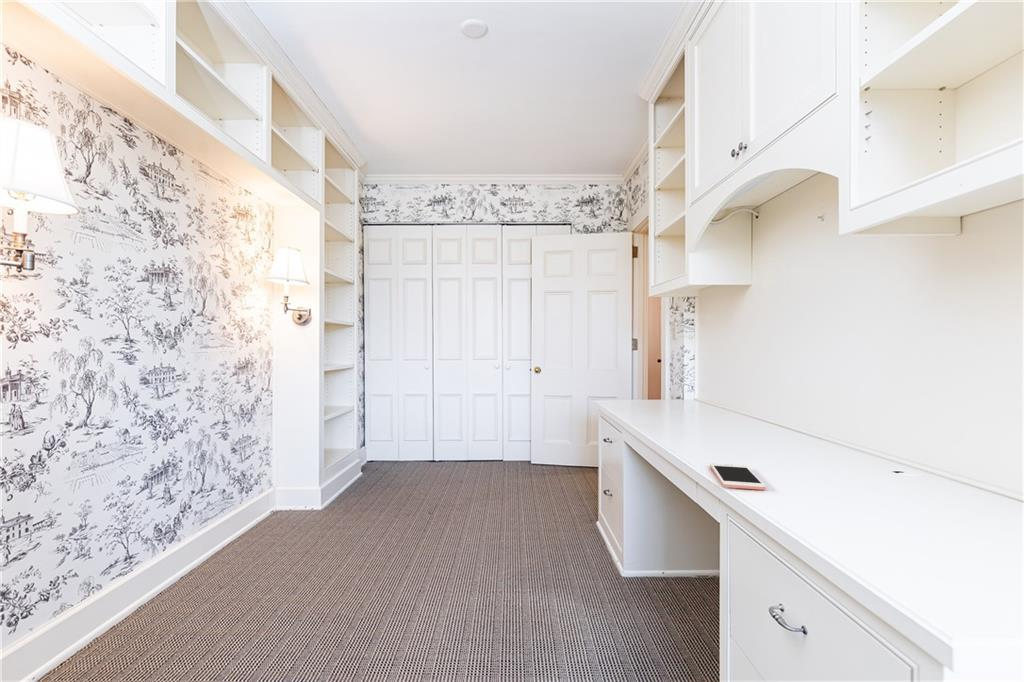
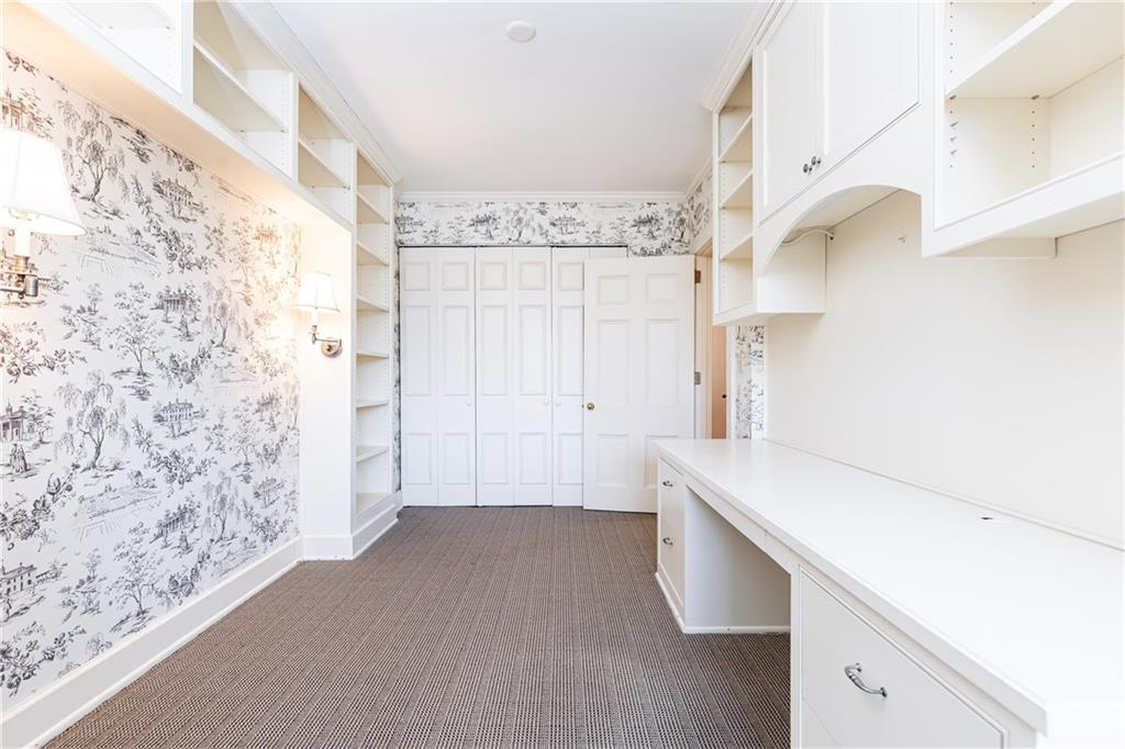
- cell phone [709,462,766,491]
